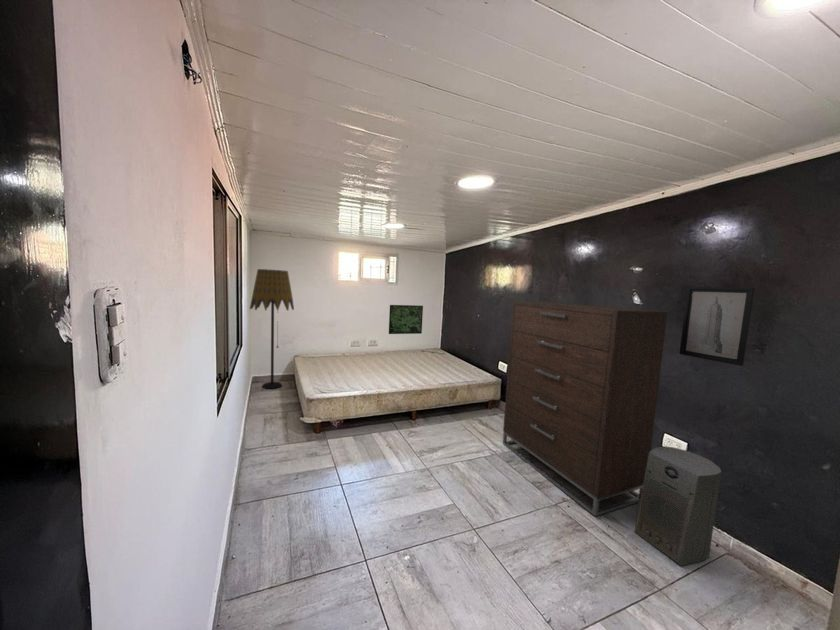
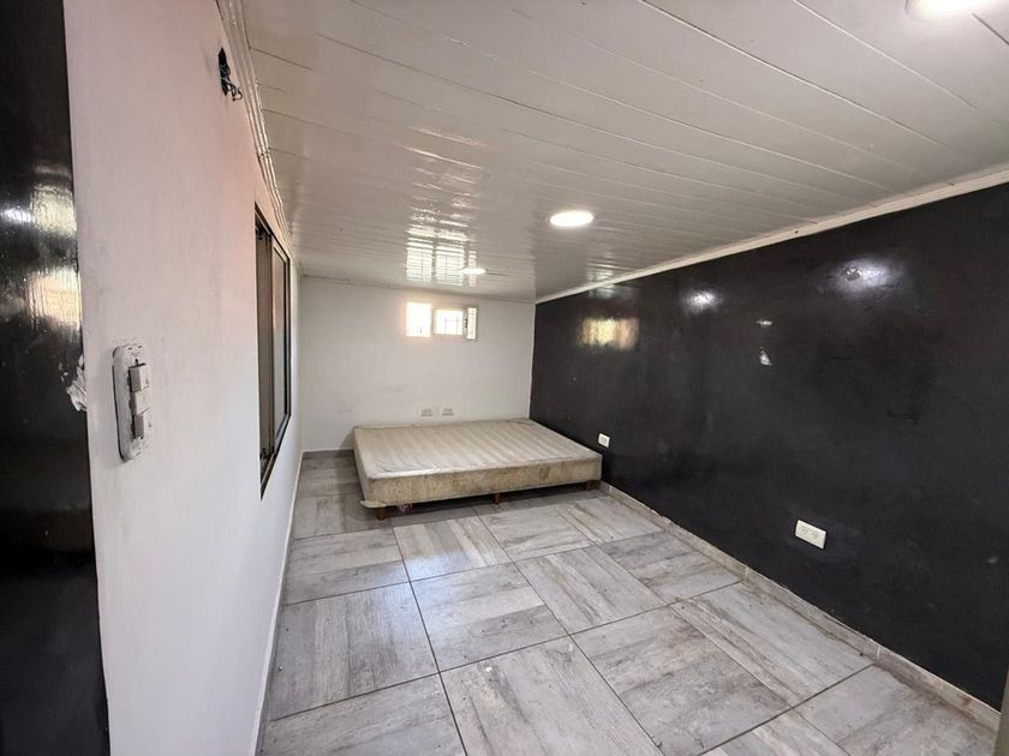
- fan [634,445,722,567]
- dresser [502,300,669,517]
- floor lamp [249,268,295,390]
- wall art [678,286,756,367]
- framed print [388,304,424,335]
